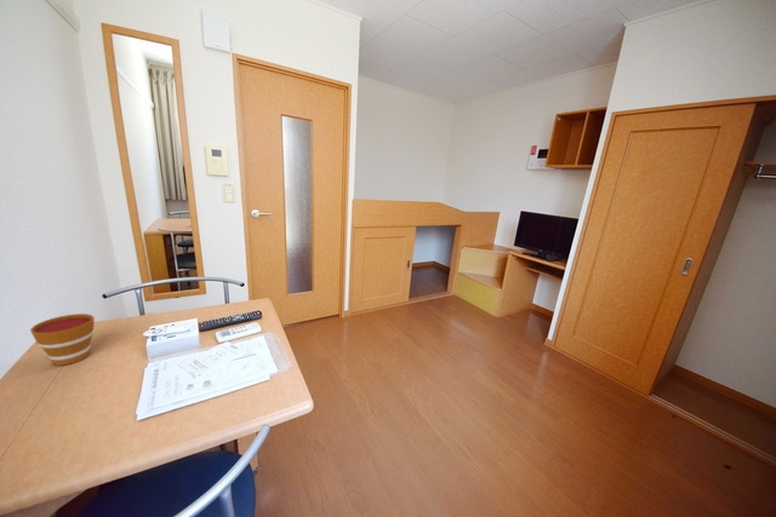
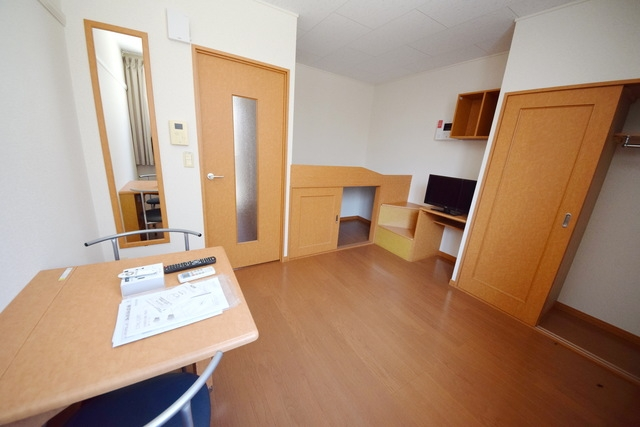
- cup [29,312,96,367]
